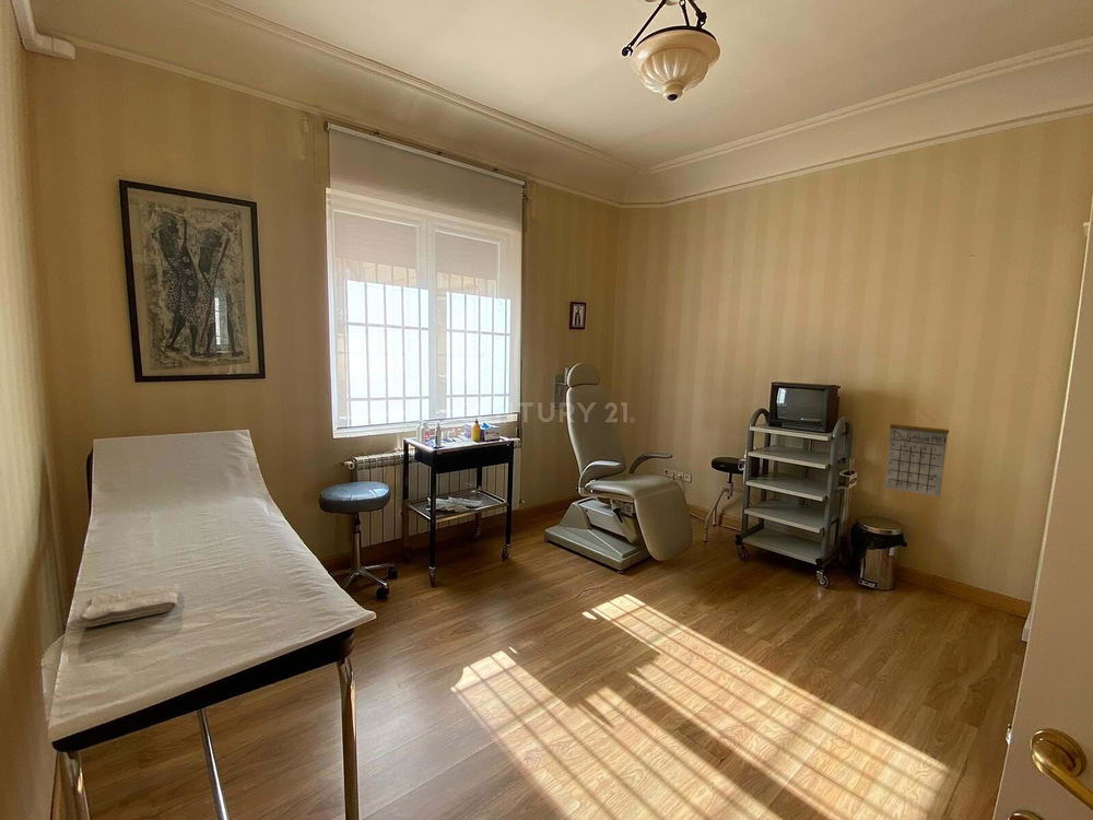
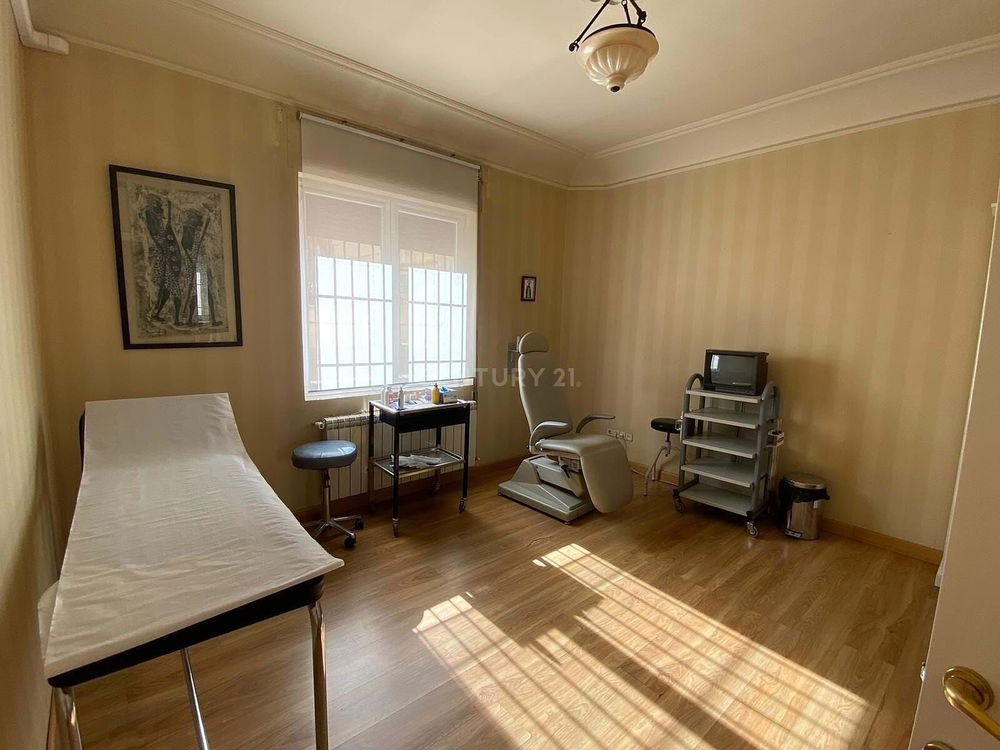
- calendar [883,411,950,499]
- washcloth [75,583,181,628]
